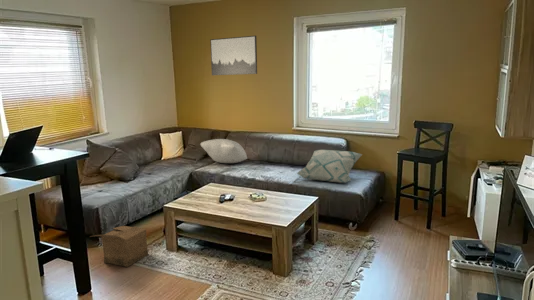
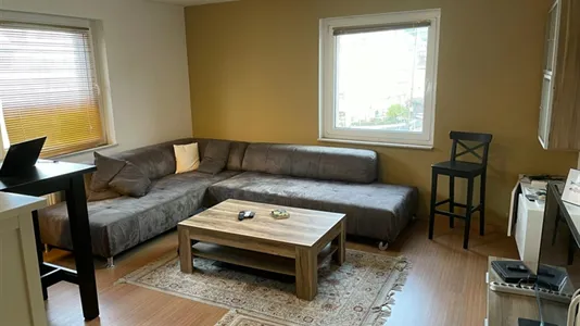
- pillow [199,138,248,164]
- cardboard box [89,225,149,268]
- wall art [209,35,258,76]
- decorative pillow [296,149,363,184]
